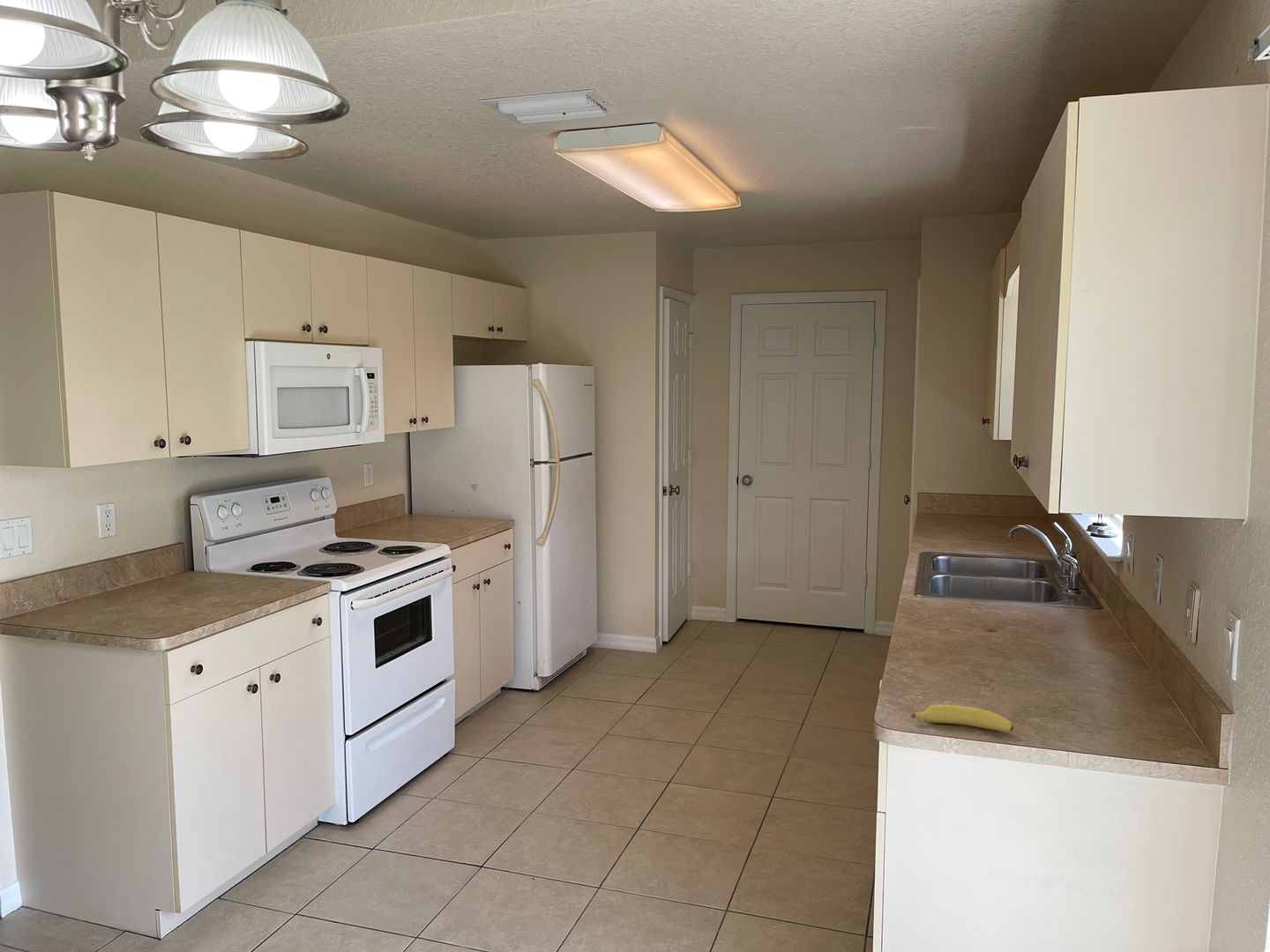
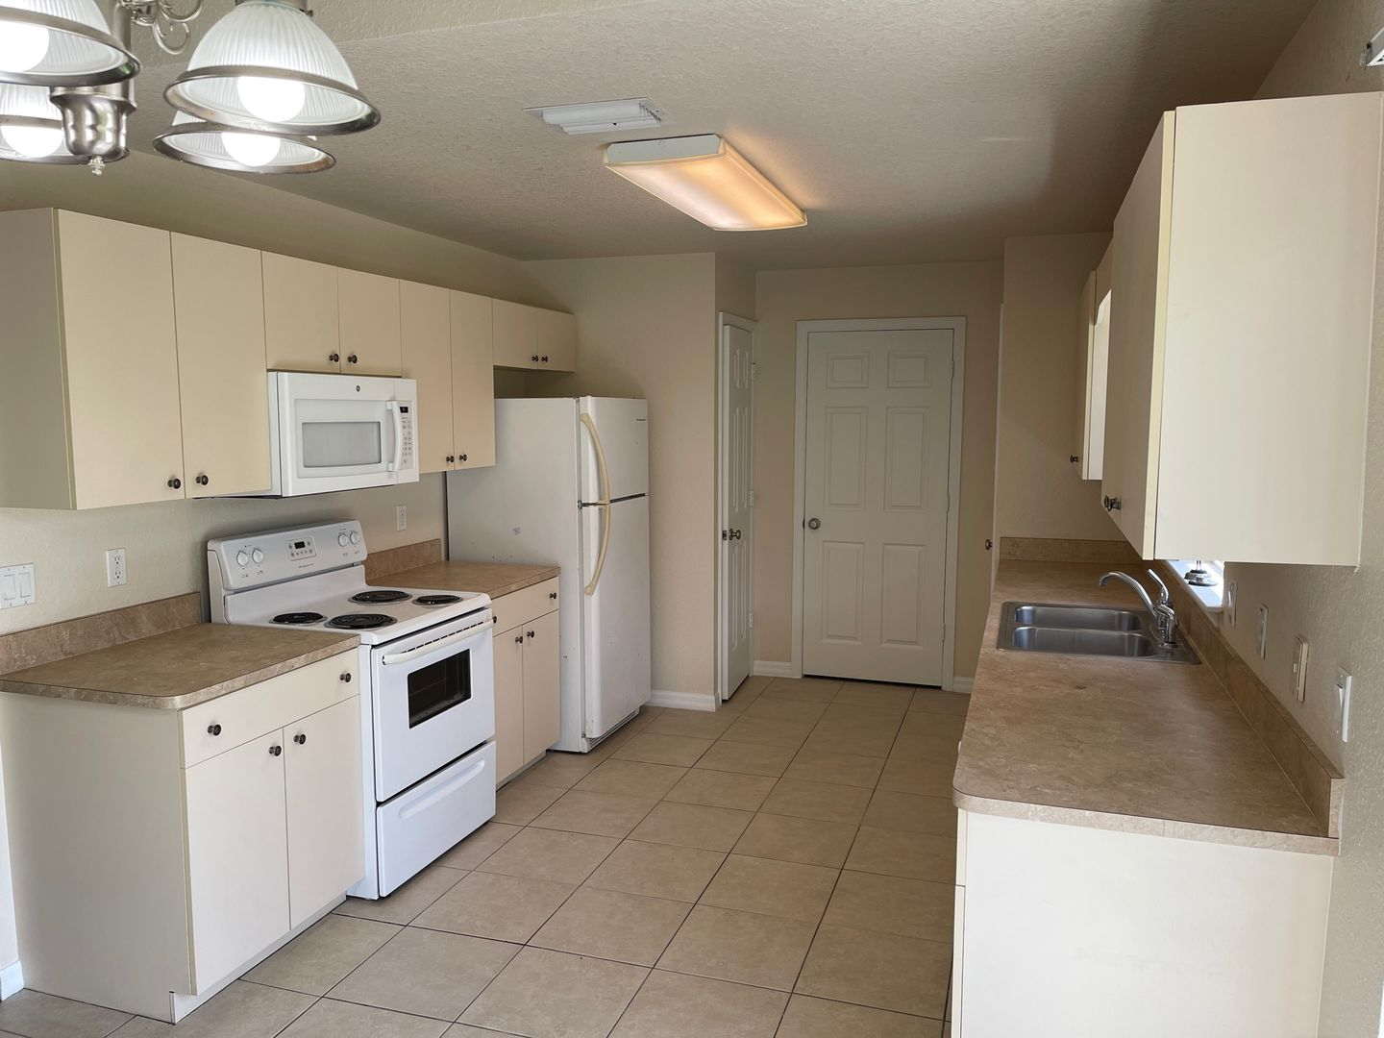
- fruit [910,703,1015,733]
